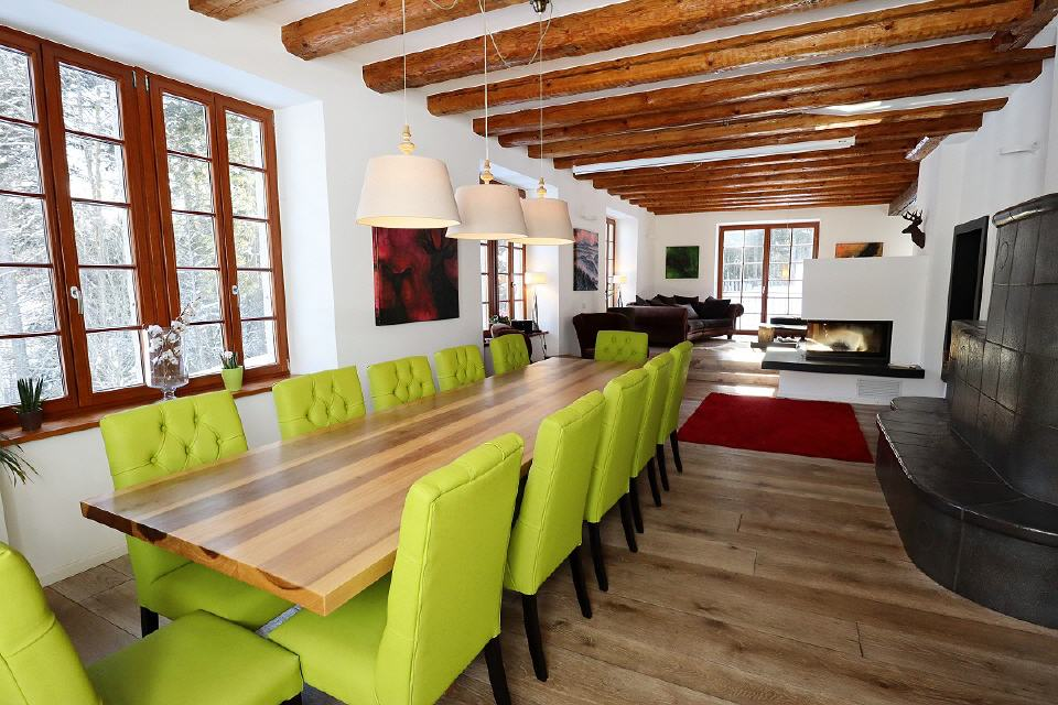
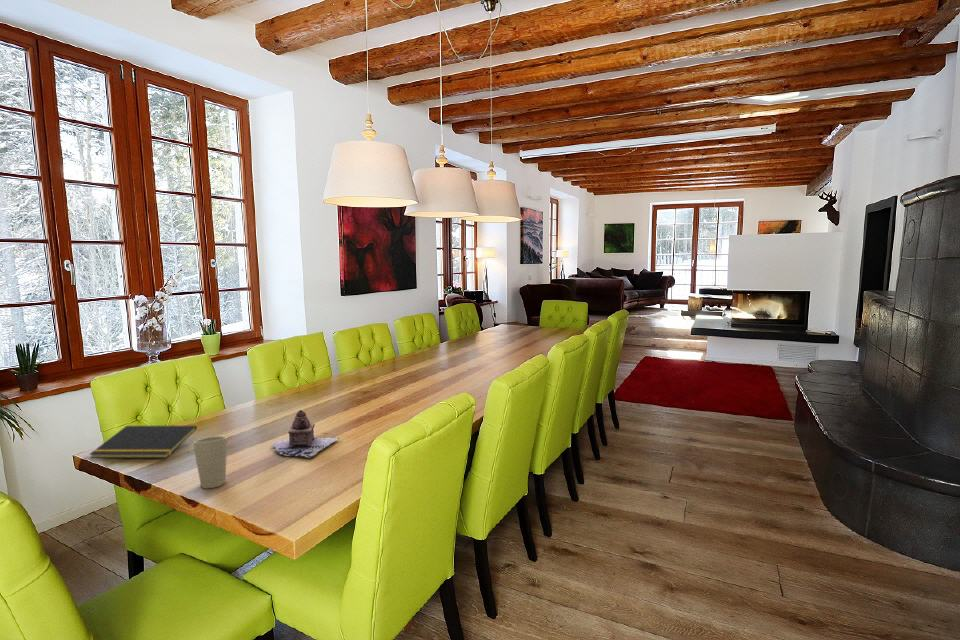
+ cup [192,435,228,489]
+ notepad [88,425,198,459]
+ teapot [271,409,340,459]
